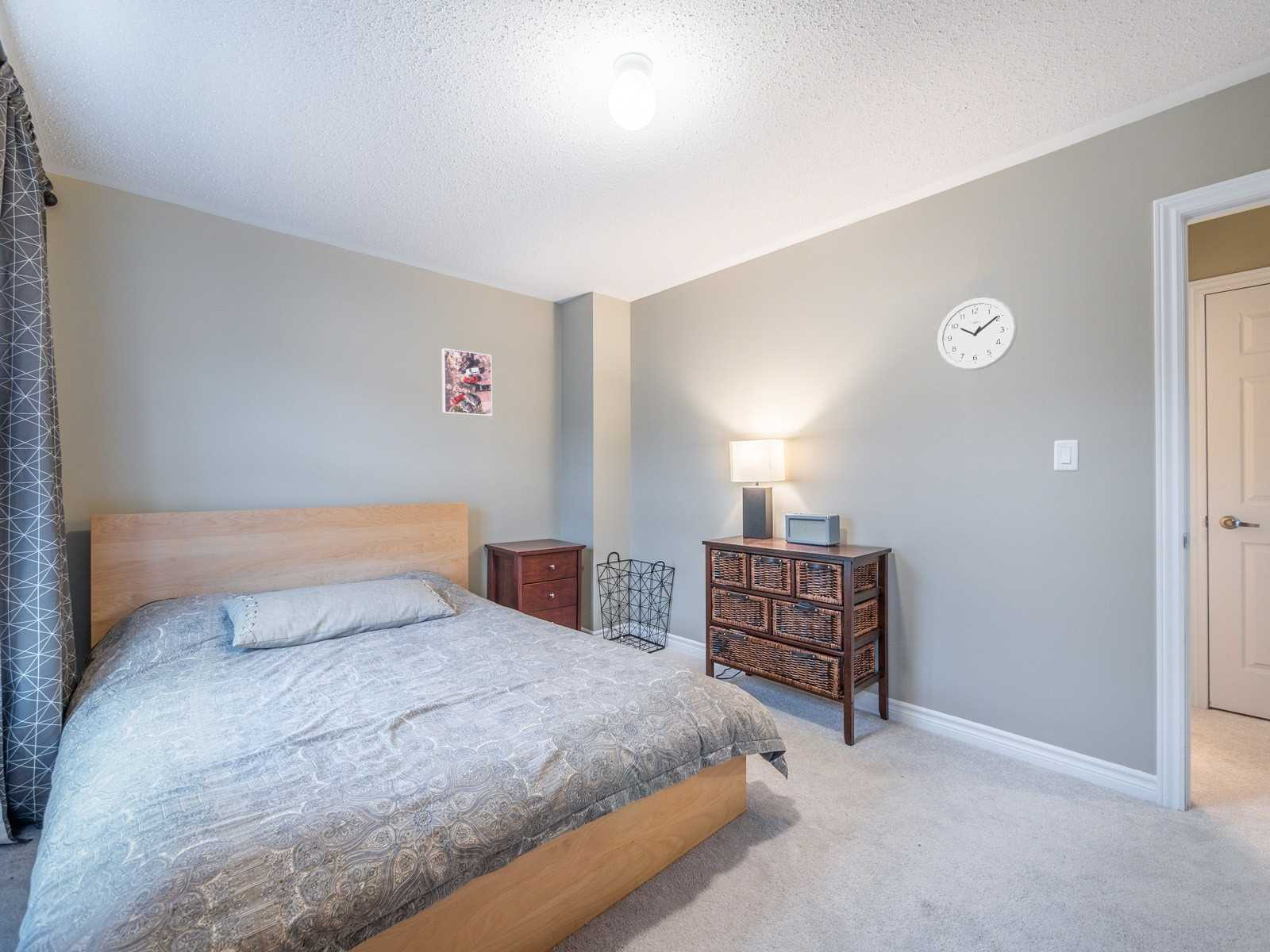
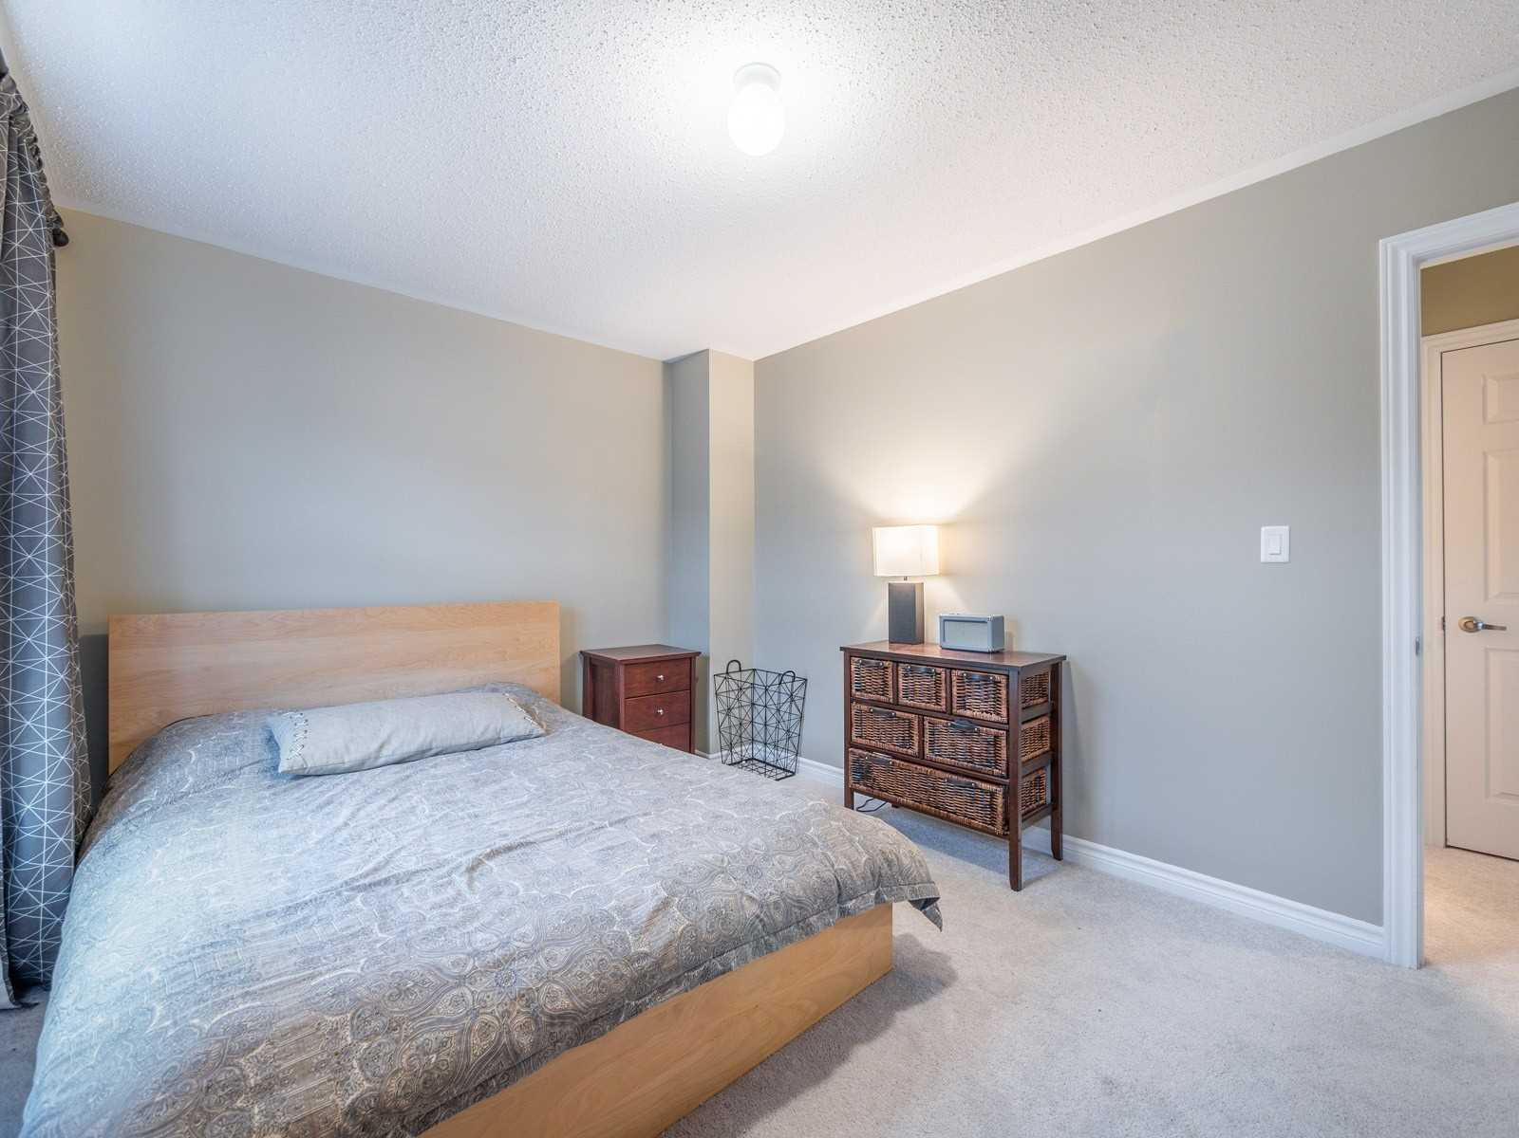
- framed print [441,347,493,417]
- wall clock [937,297,1018,371]
